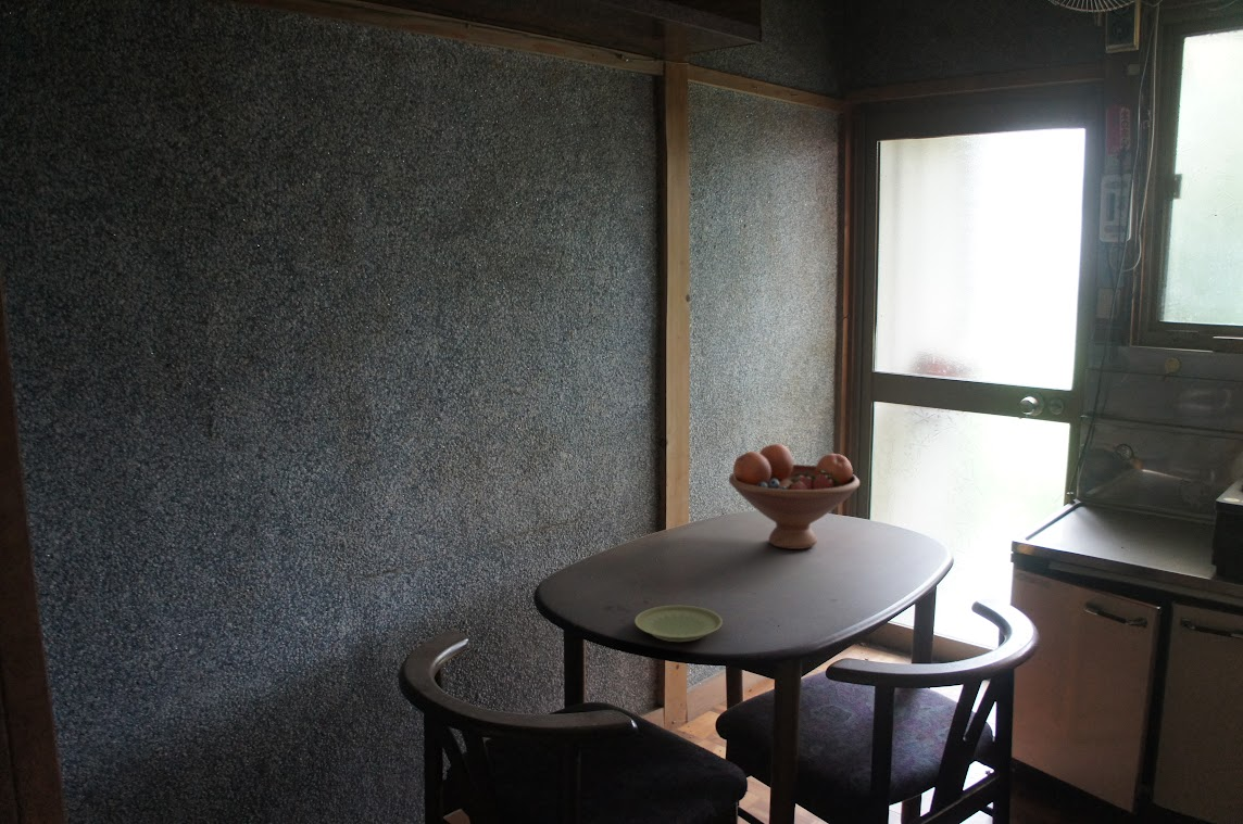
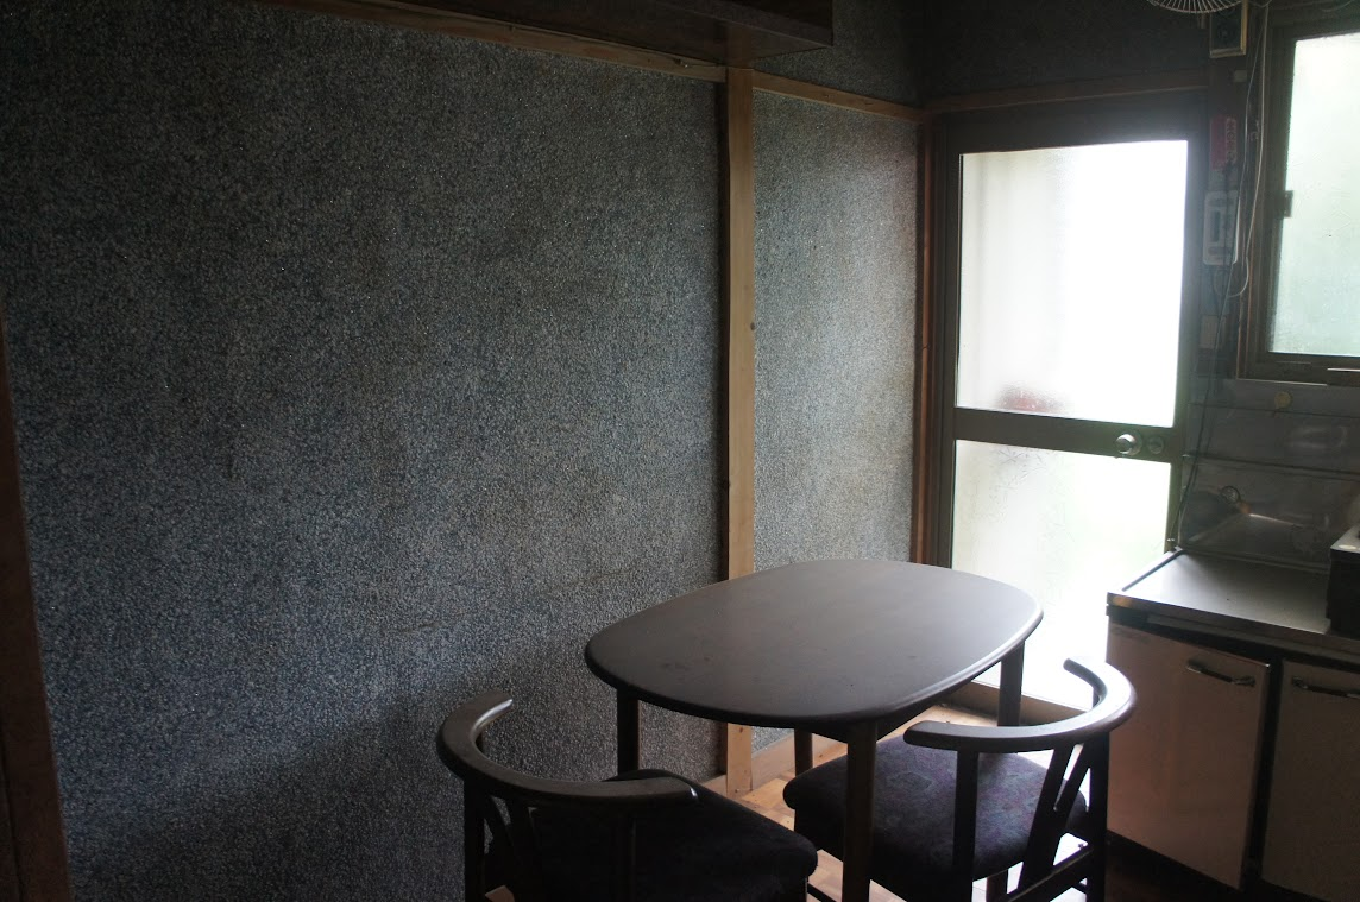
- plate [633,605,724,643]
- fruit bowl [728,443,861,550]
